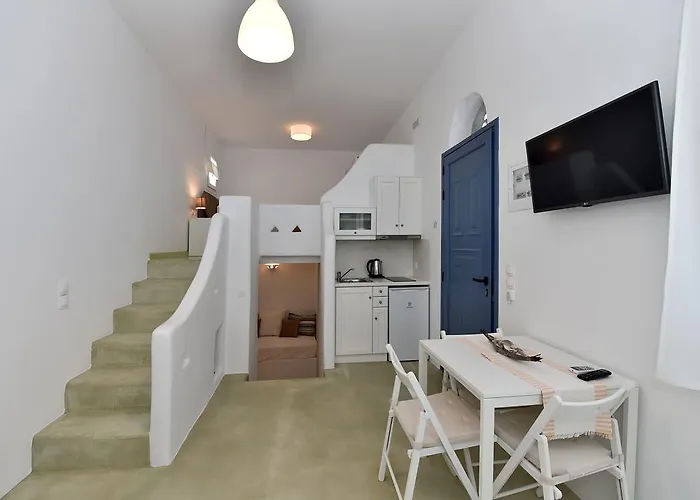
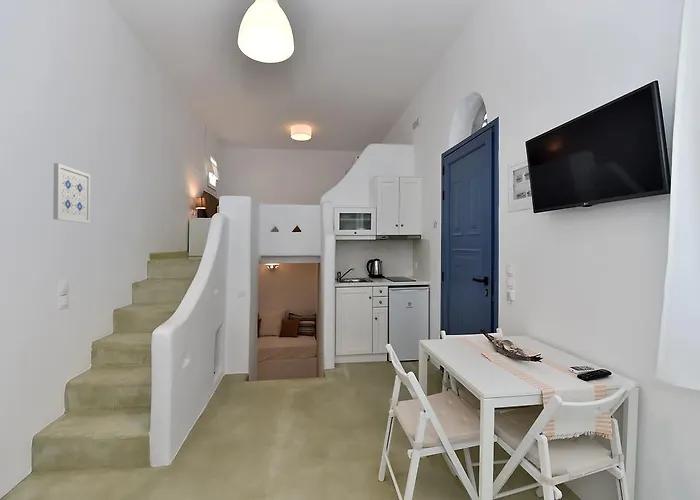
+ wall art [52,162,91,224]
